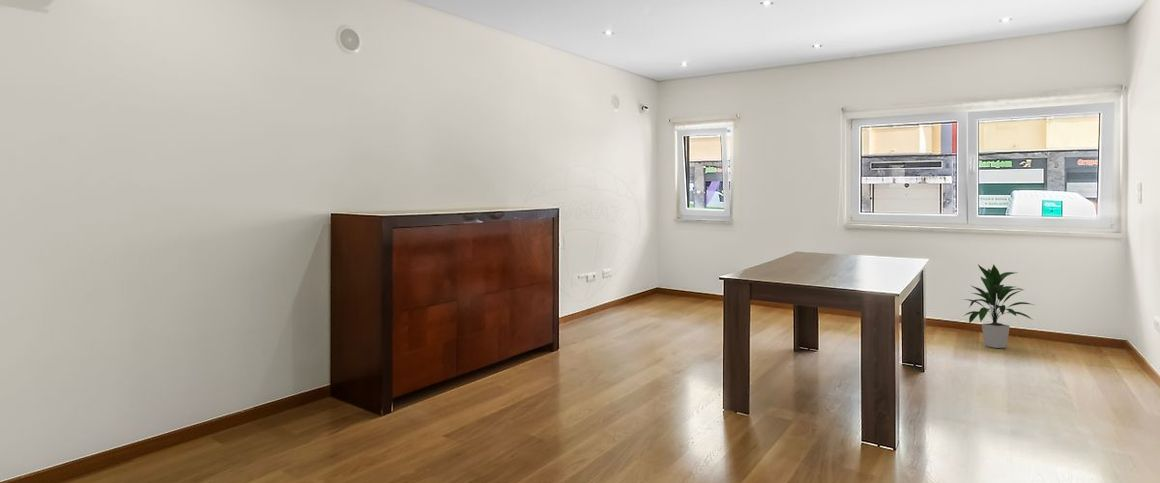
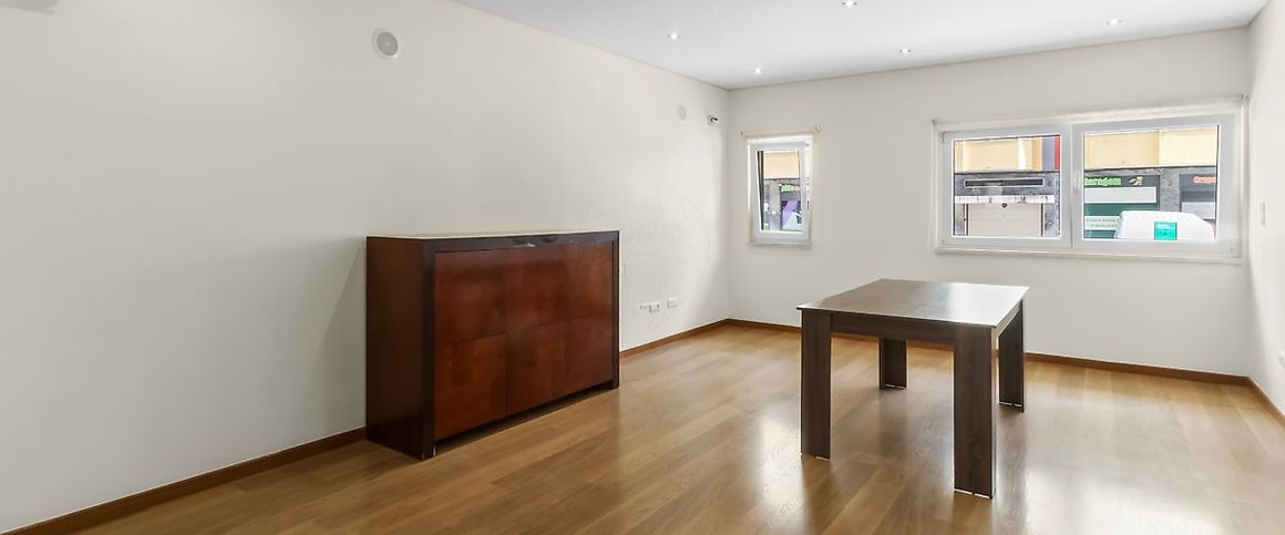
- indoor plant [961,263,1038,349]
